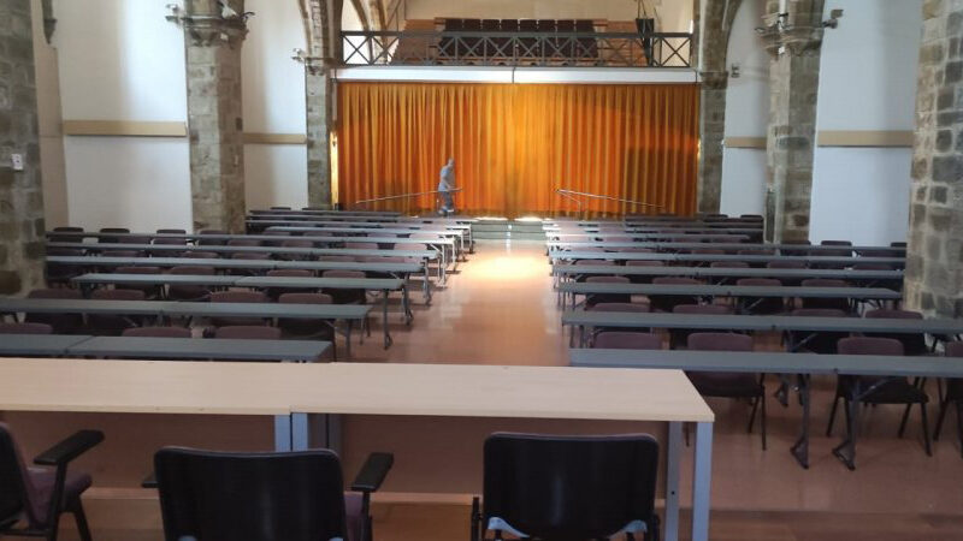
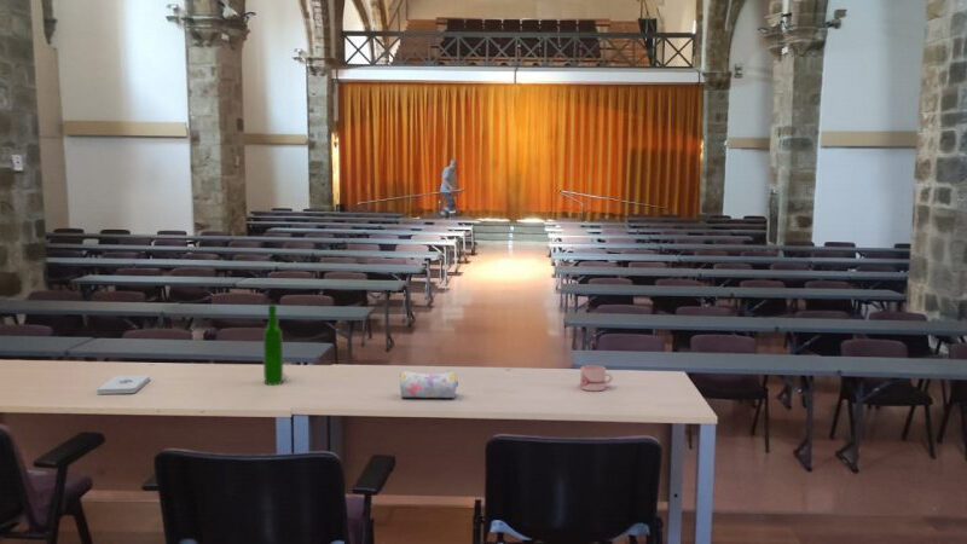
+ wine bottle [262,303,284,387]
+ pencil case [399,370,459,399]
+ mug [579,364,614,392]
+ notepad [95,374,151,395]
